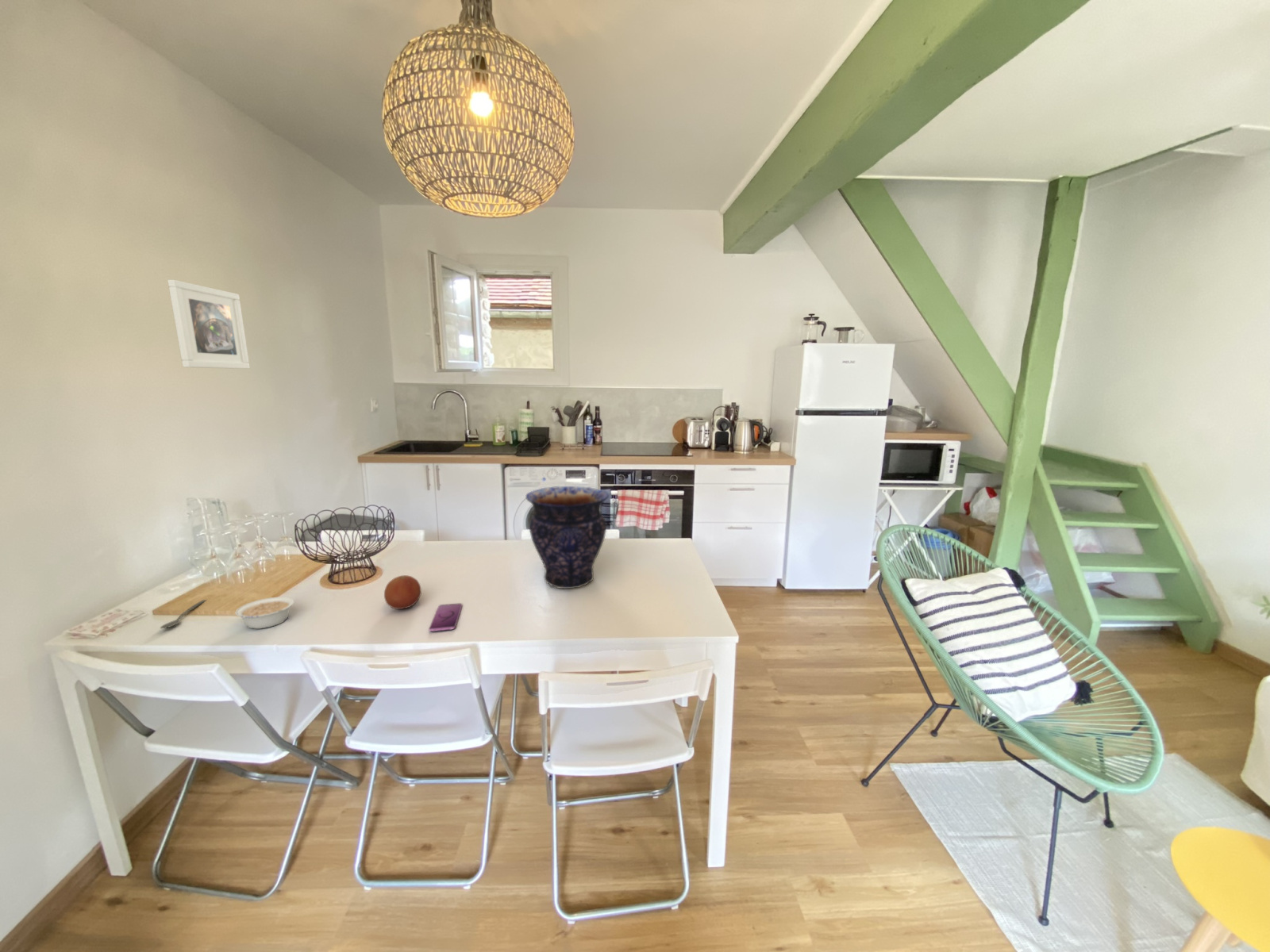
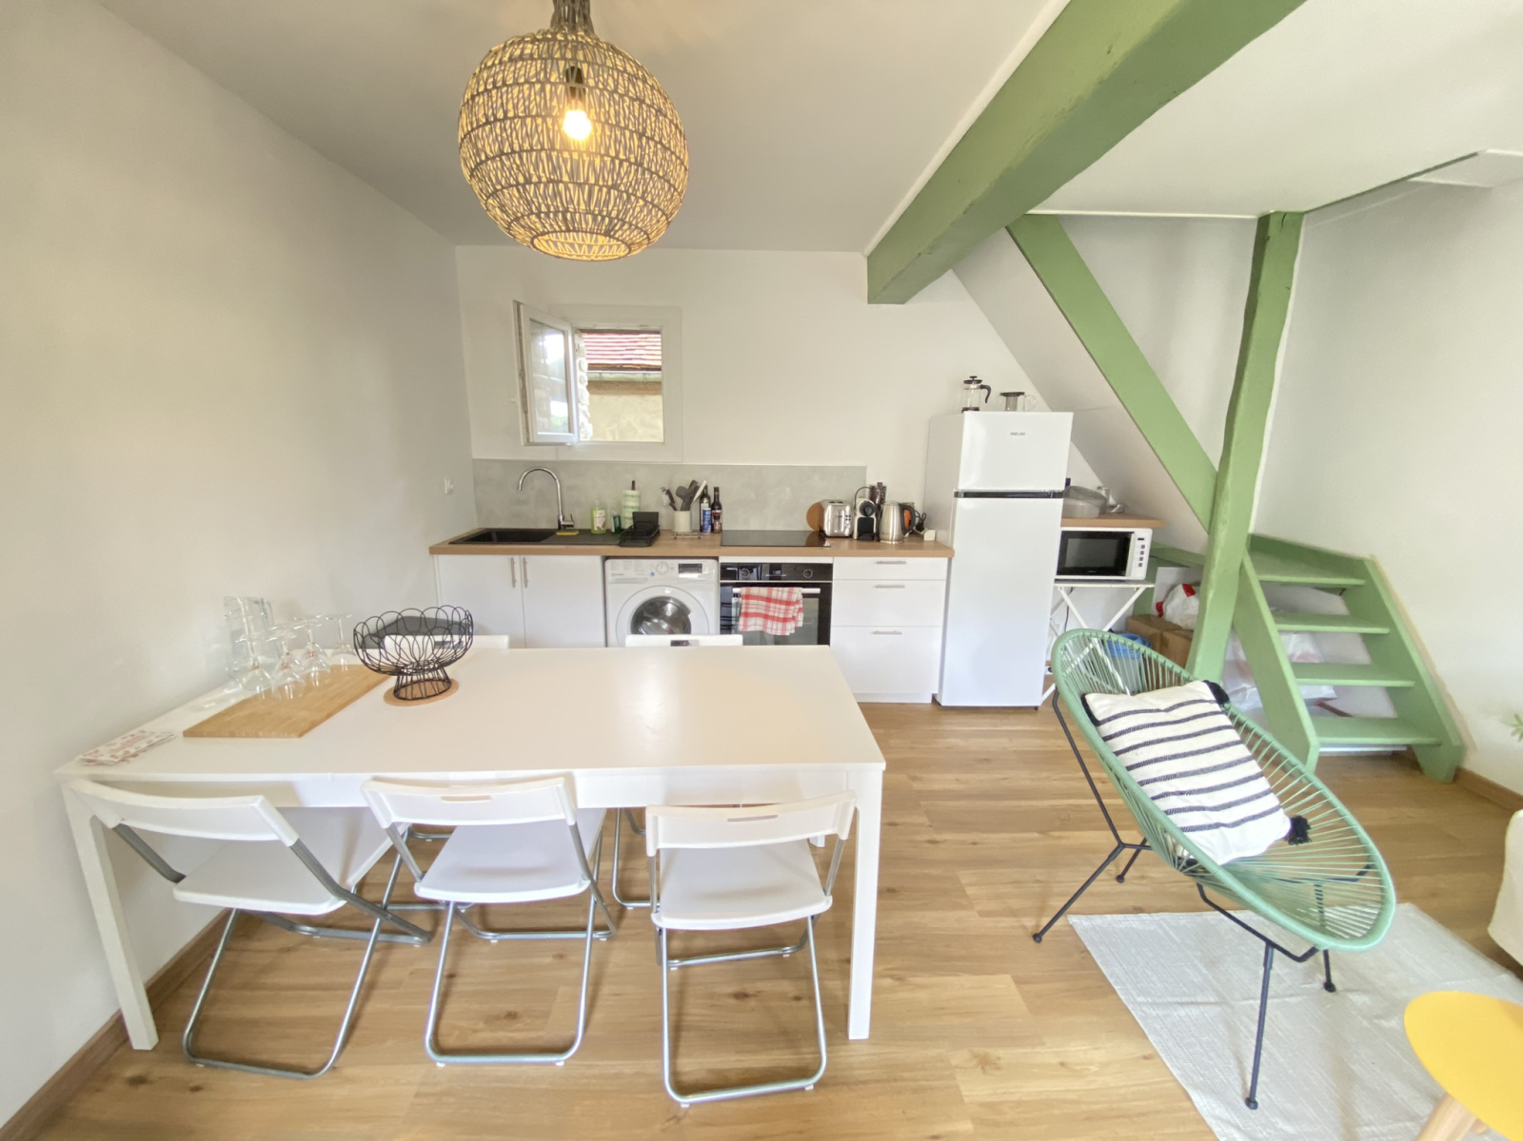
- spoon [160,599,207,629]
- fruit [383,574,422,610]
- smartphone [428,602,463,632]
- vase [525,486,610,589]
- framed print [167,279,251,370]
- legume [234,596,295,630]
